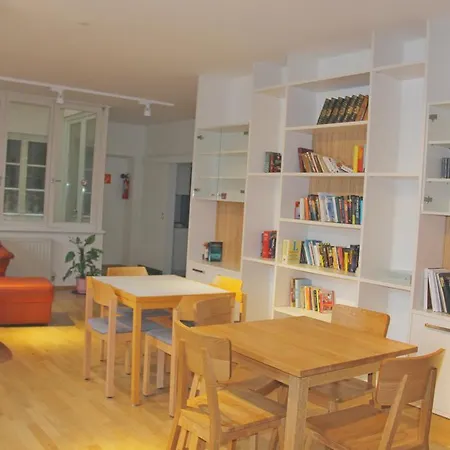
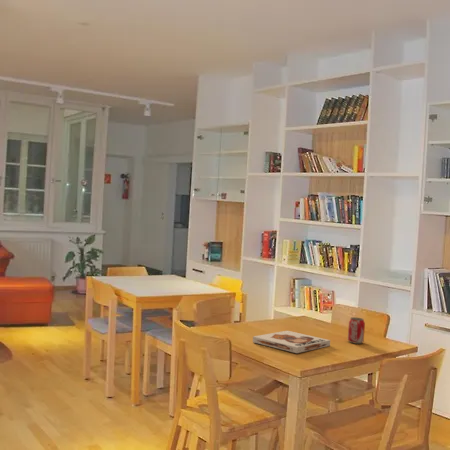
+ beverage can [347,316,366,345]
+ board game [252,330,331,354]
